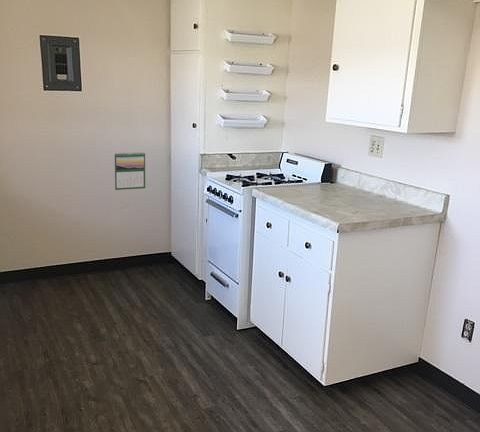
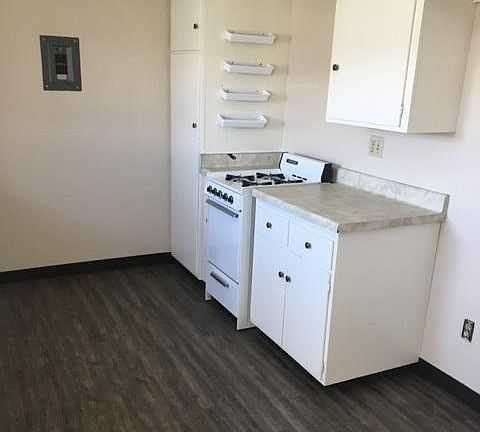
- calendar [114,151,146,191]
